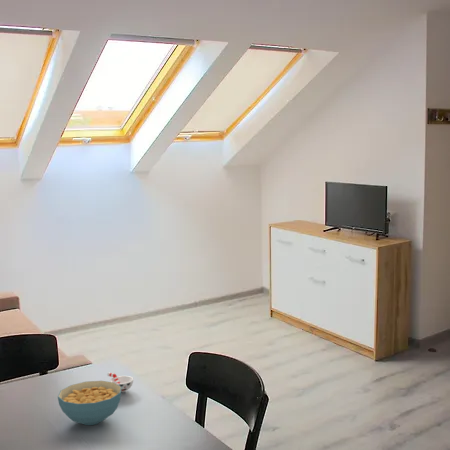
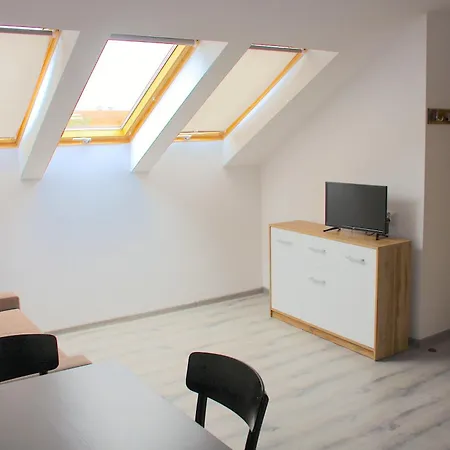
- cup [106,372,134,393]
- cereal bowl [57,380,122,426]
